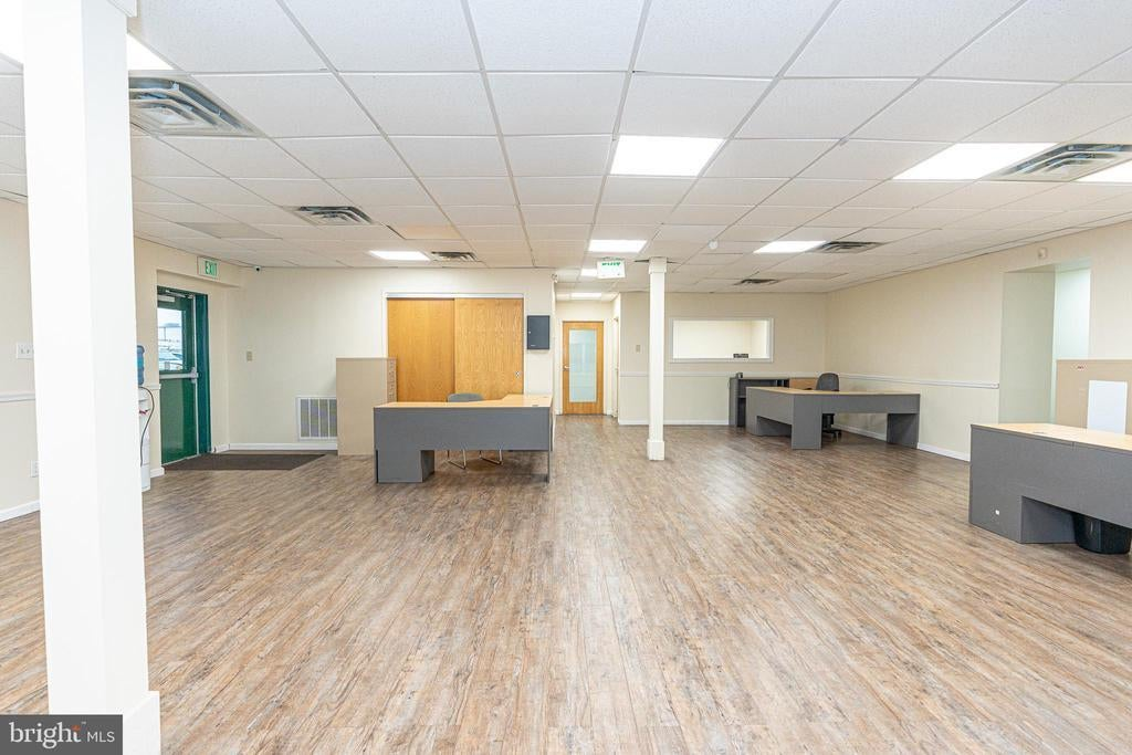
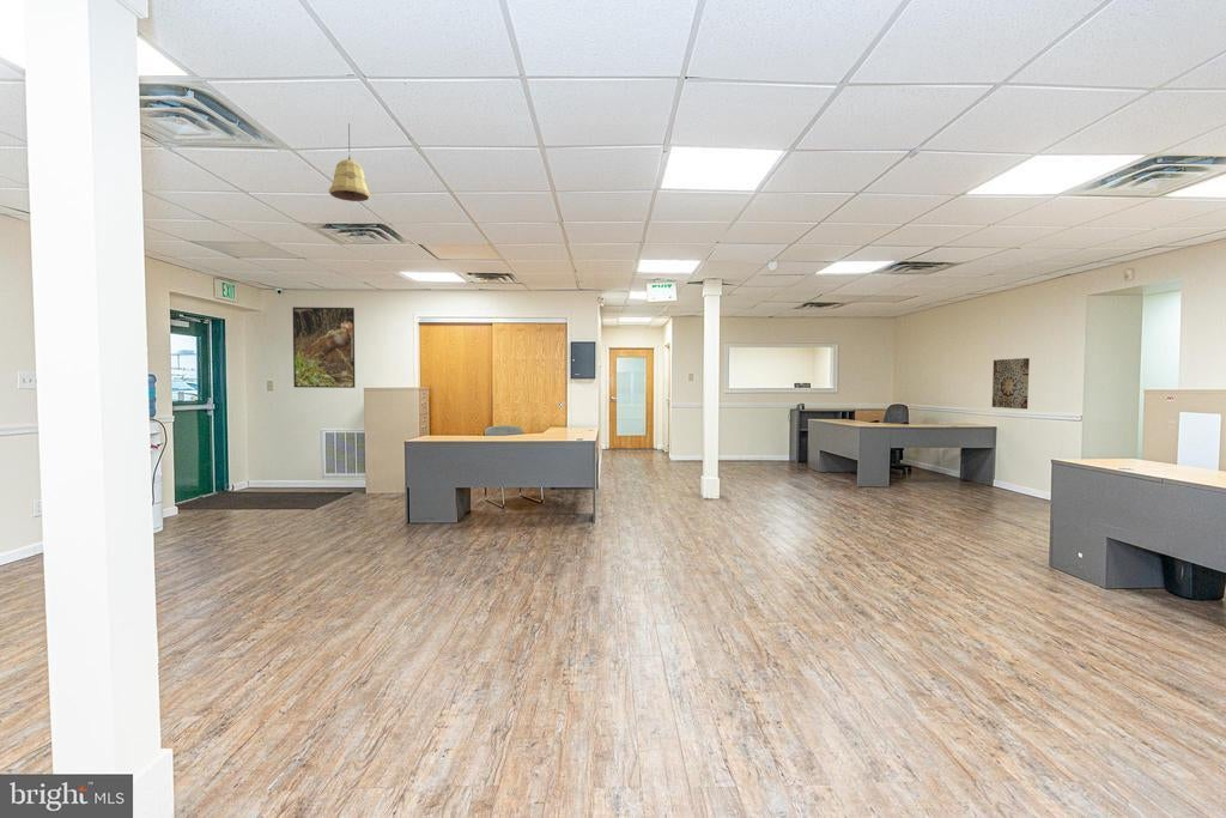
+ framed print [292,305,356,389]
+ wall art [991,357,1031,410]
+ pendant light [328,122,371,202]
